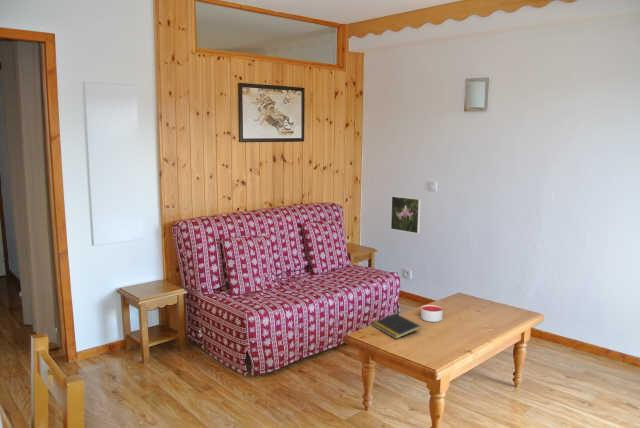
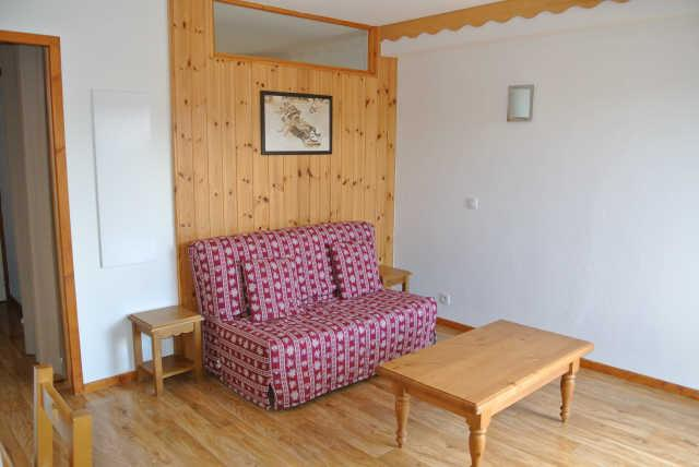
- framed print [390,195,422,235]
- candle [420,304,444,323]
- notepad [371,312,422,340]
